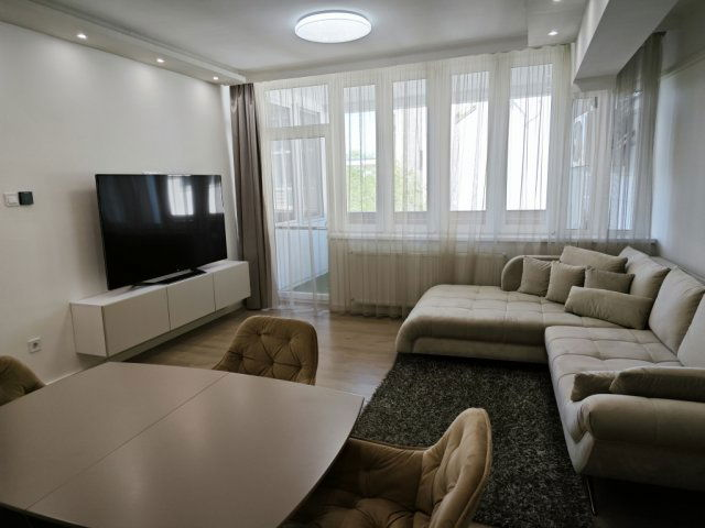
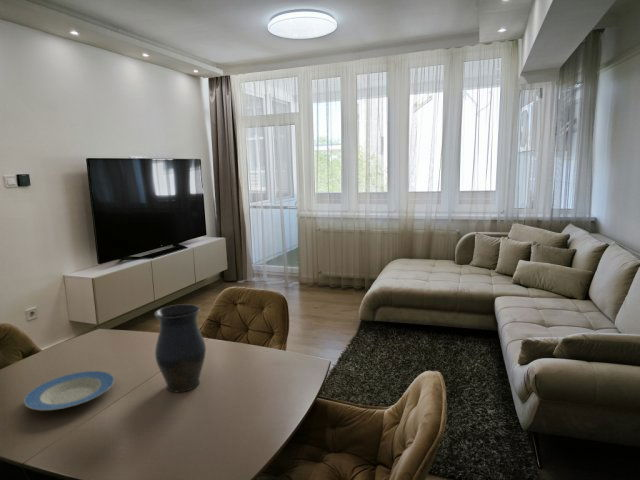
+ vase [153,303,207,393]
+ plate [23,370,115,411]
